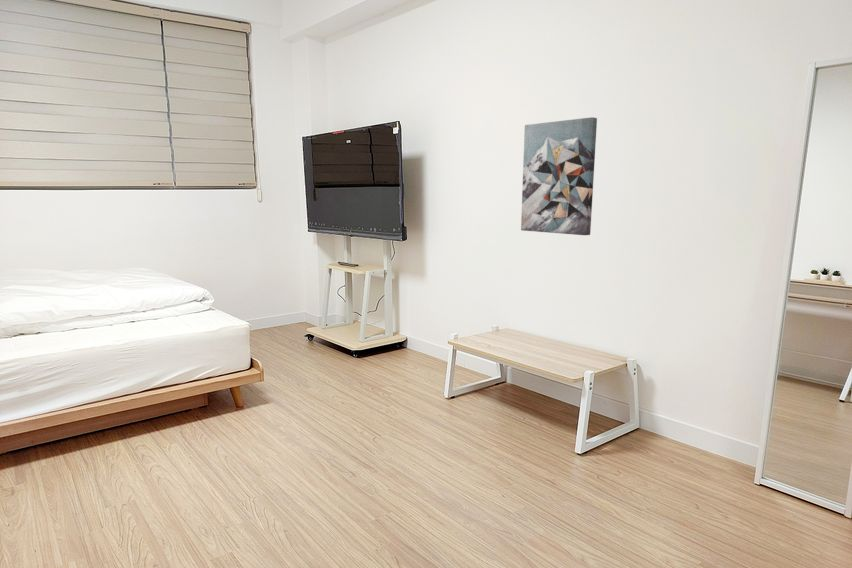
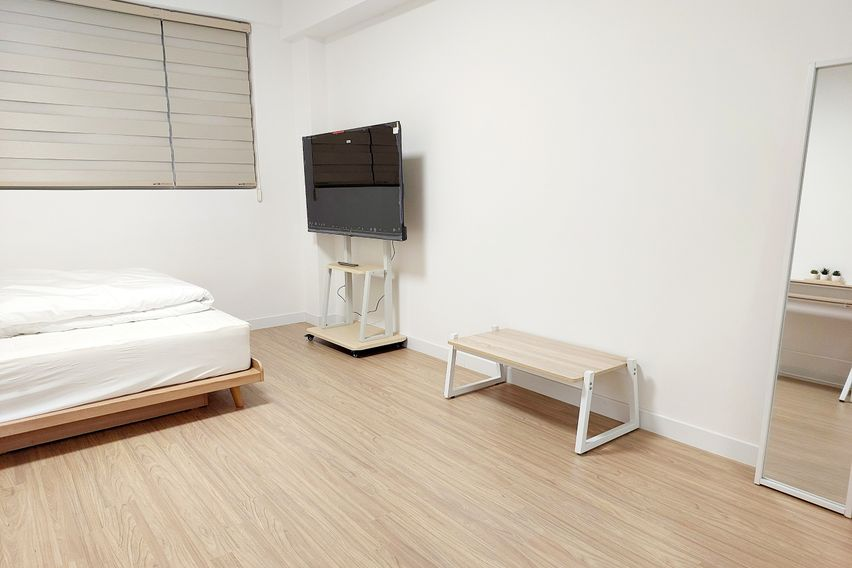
- wall art [520,116,598,236]
